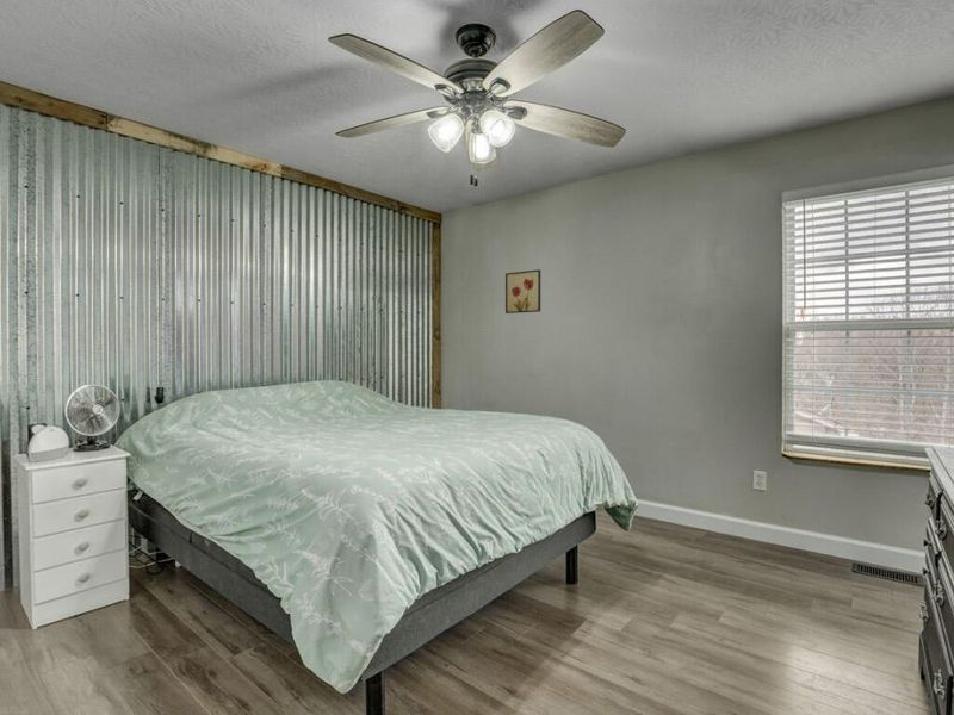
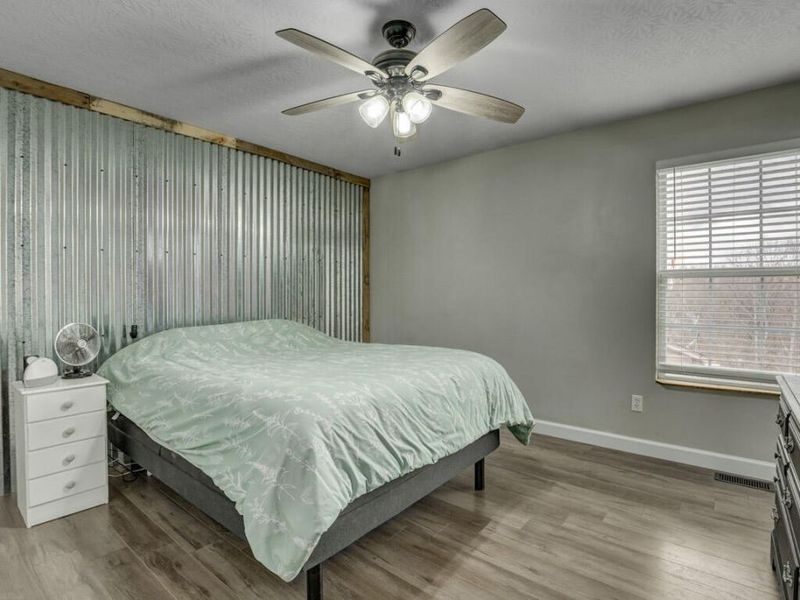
- wall art [504,268,541,315]
